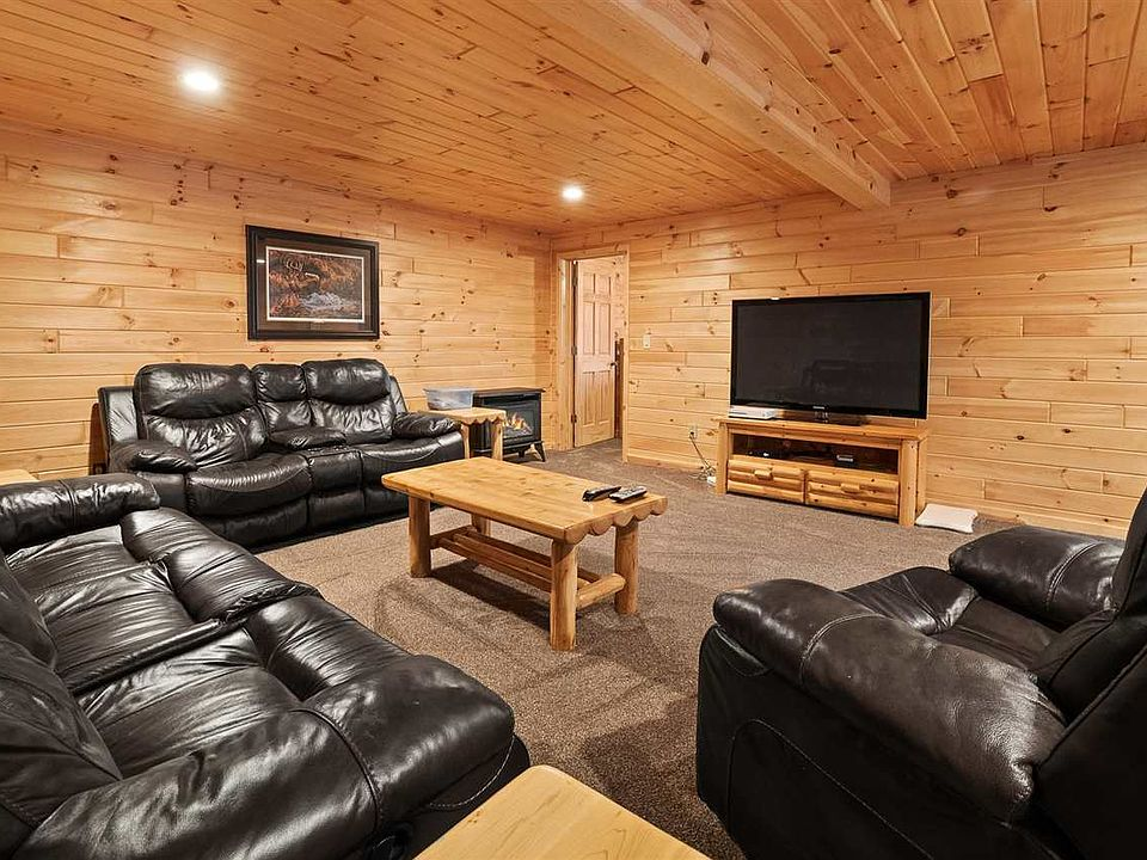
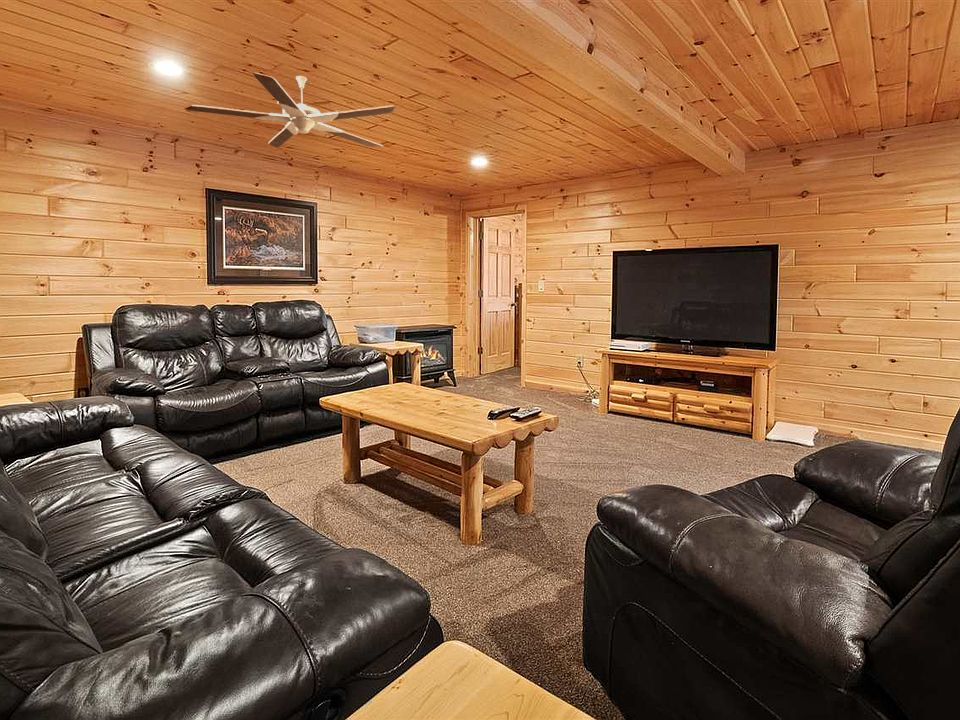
+ ceiling fan [184,71,397,149]
